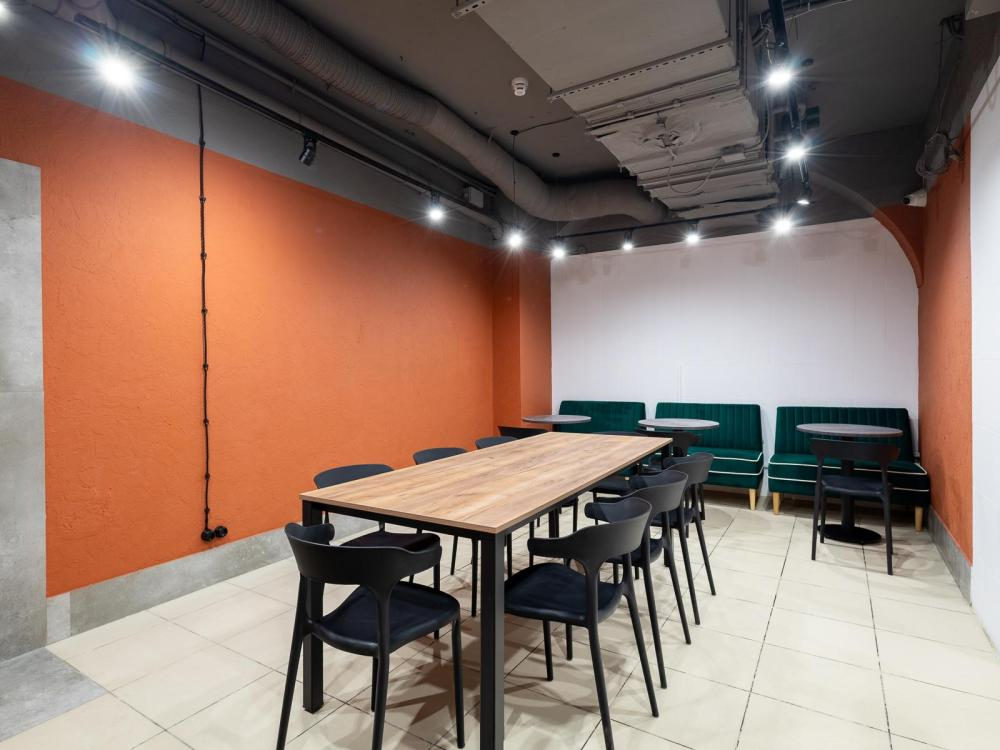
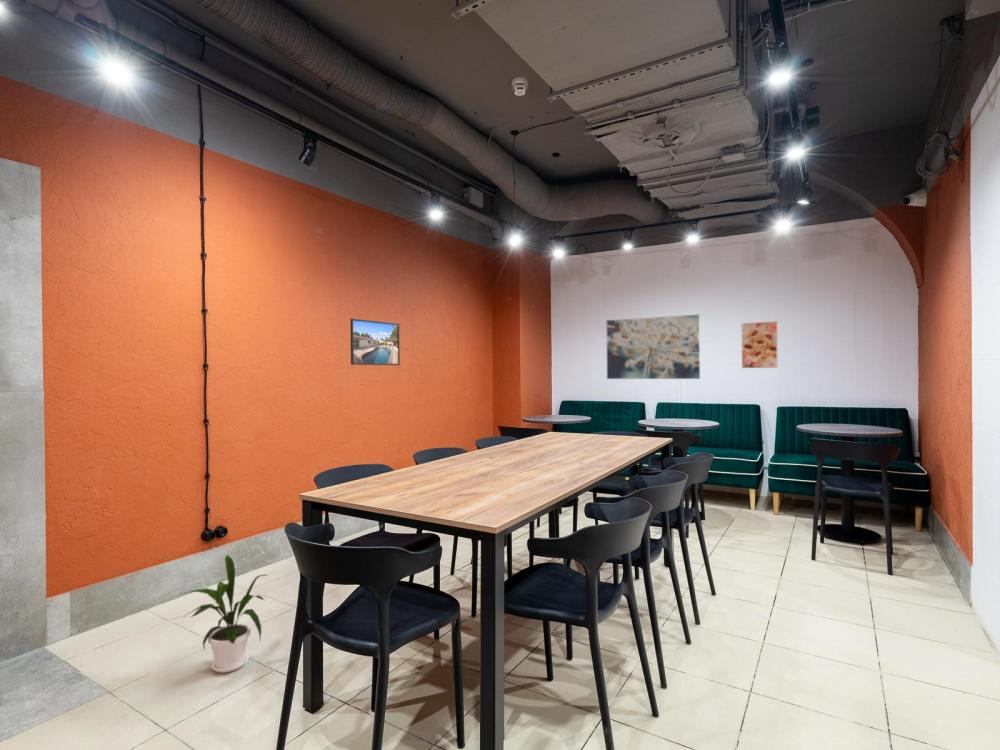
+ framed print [349,318,401,366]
+ house plant [180,554,269,674]
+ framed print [741,320,779,369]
+ wall art [606,314,701,380]
